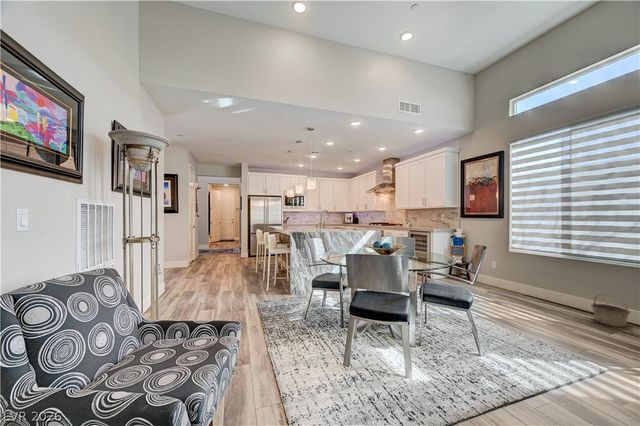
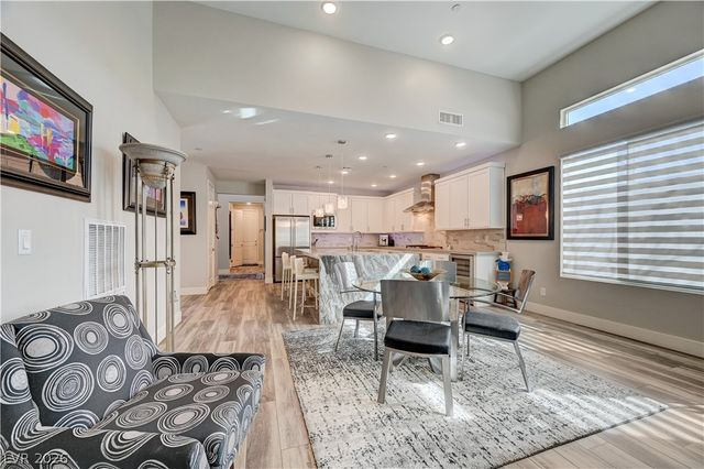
- basket [590,293,632,328]
